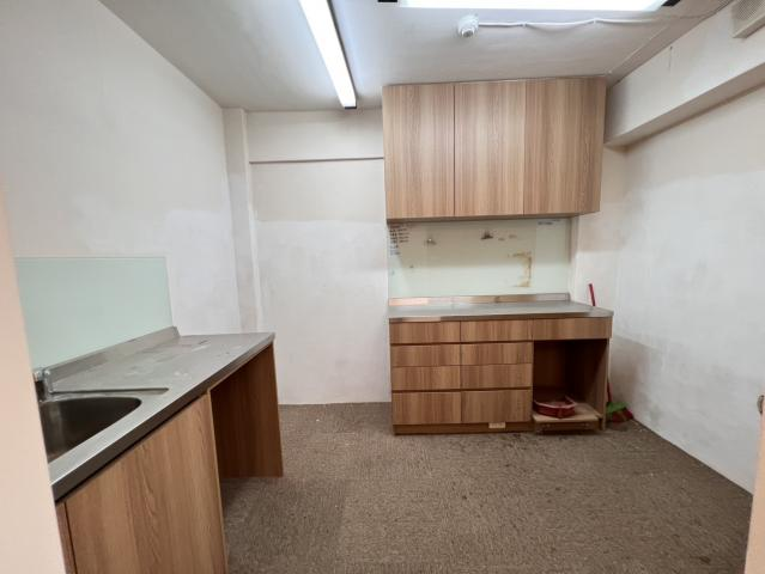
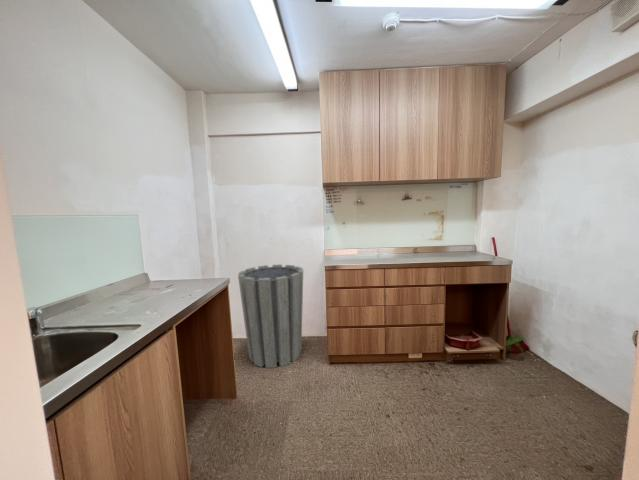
+ trash can [237,264,304,369]
